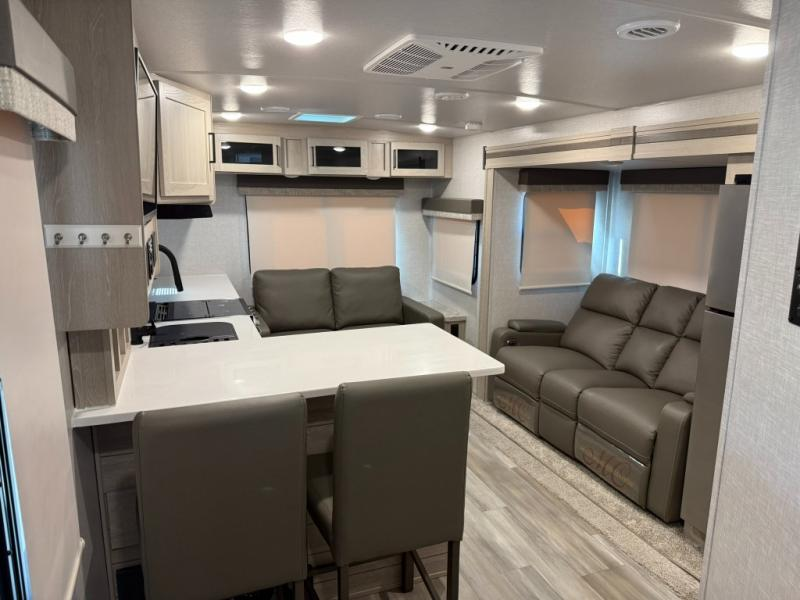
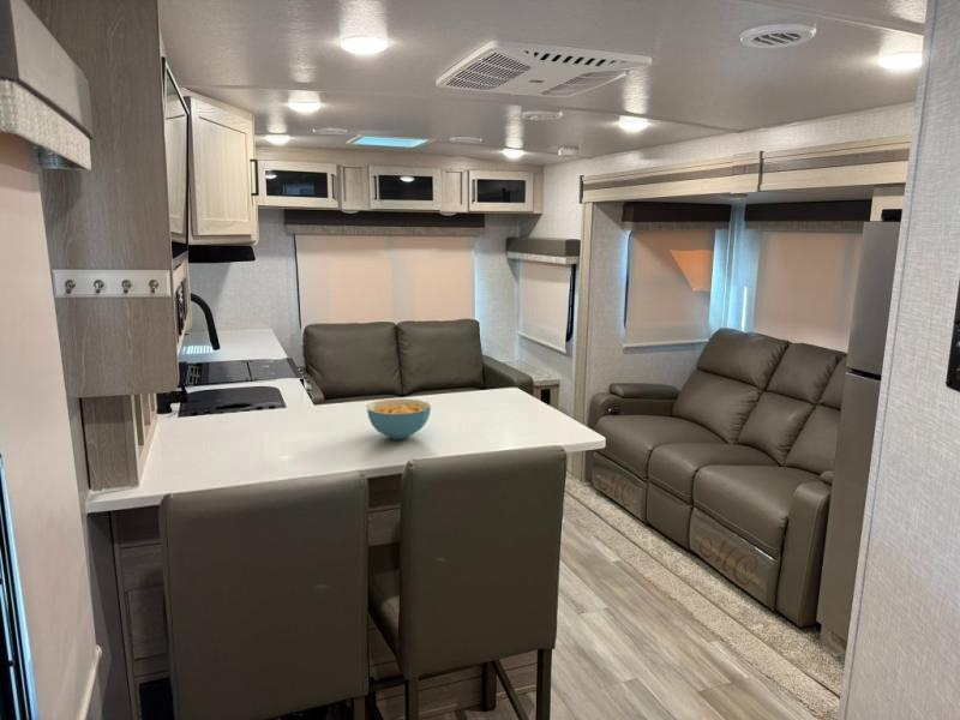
+ cereal bowl [366,397,432,440]
